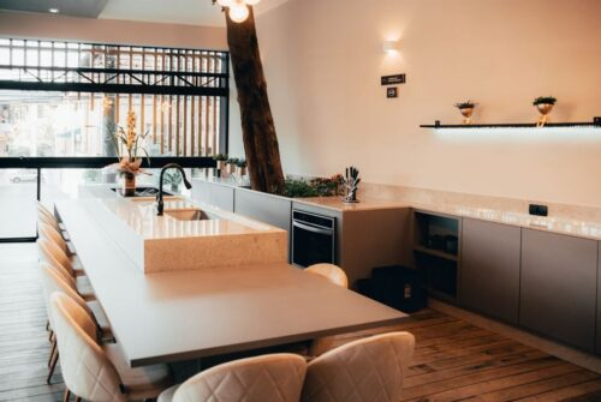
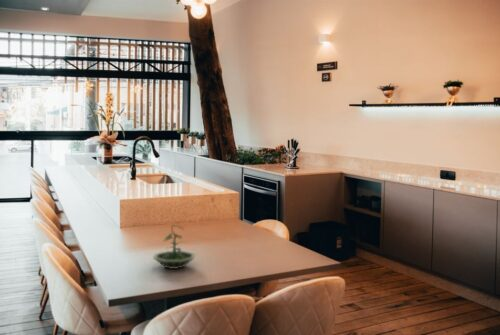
+ terrarium [152,224,196,270]
